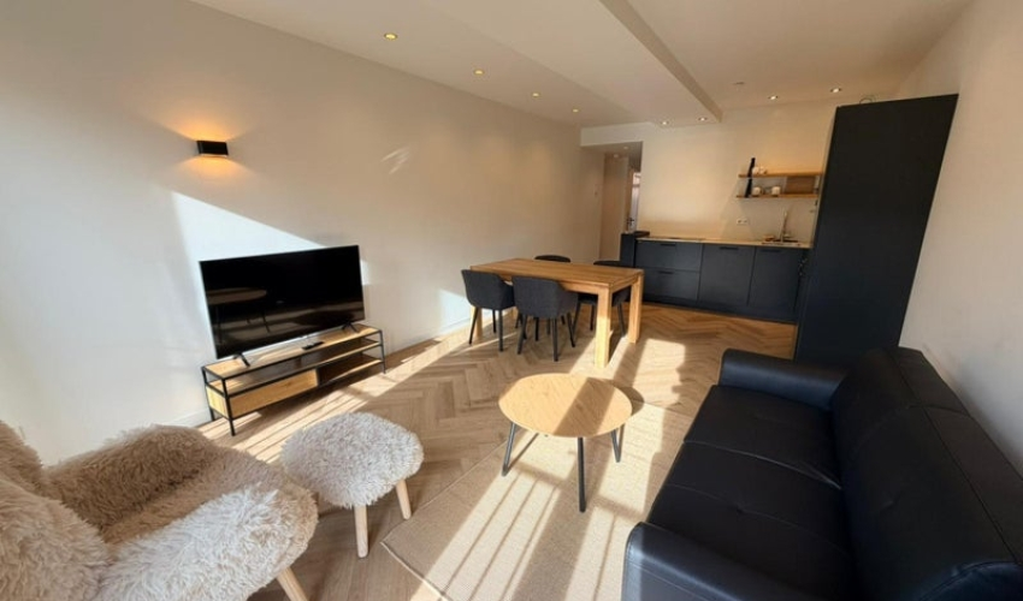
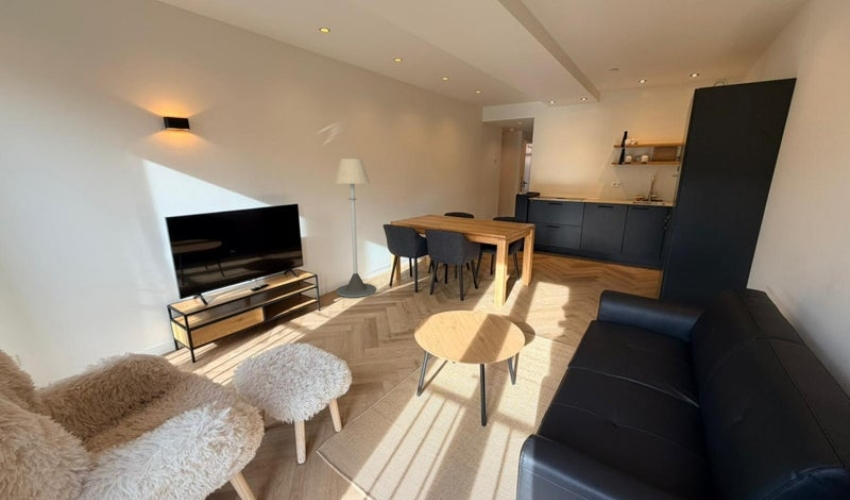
+ floor lamp [333,158,377,298]
